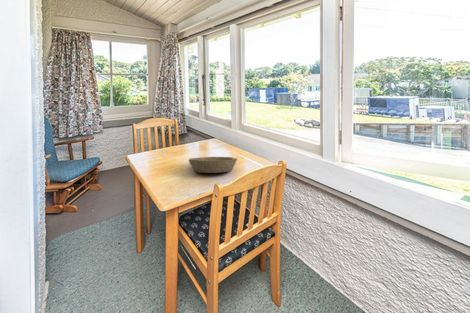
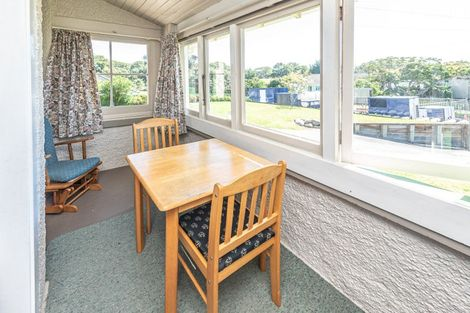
- bowl [188,156,238,174]
